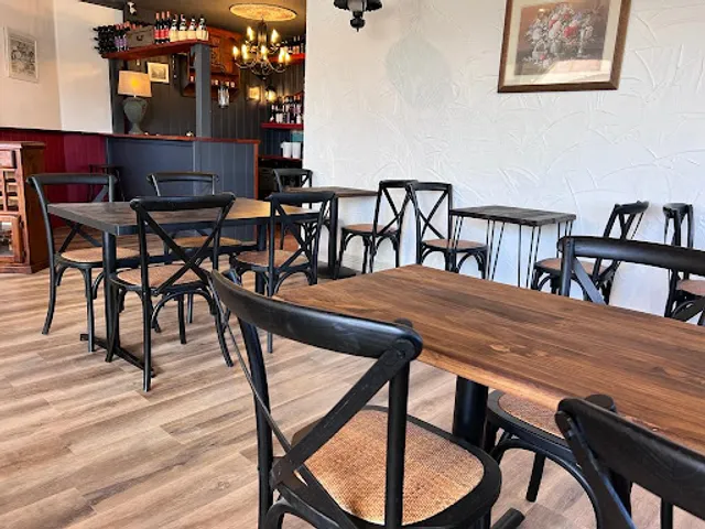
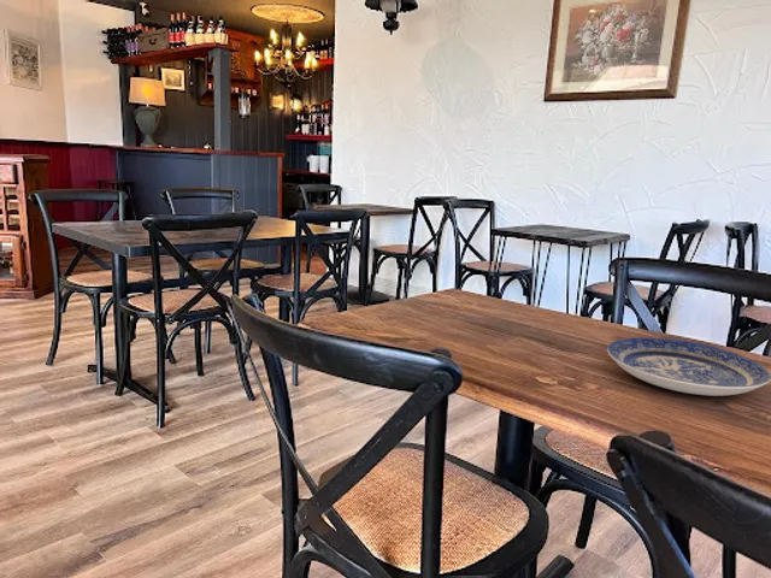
+ plate [606,336,771,397]
